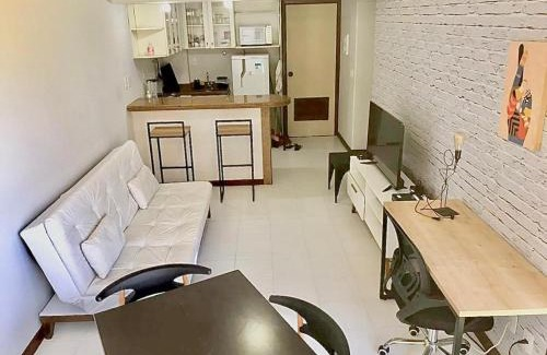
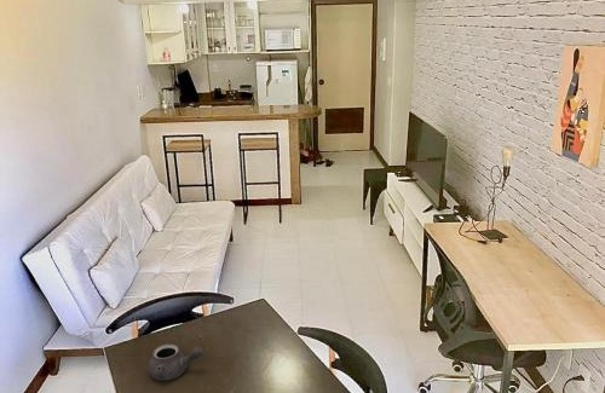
+ teapot [146,343,204,381]
